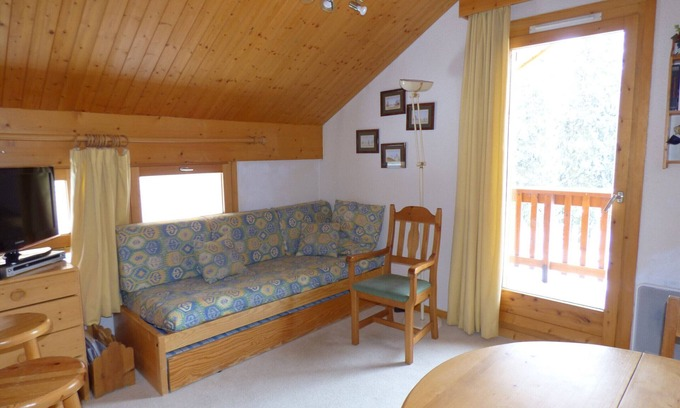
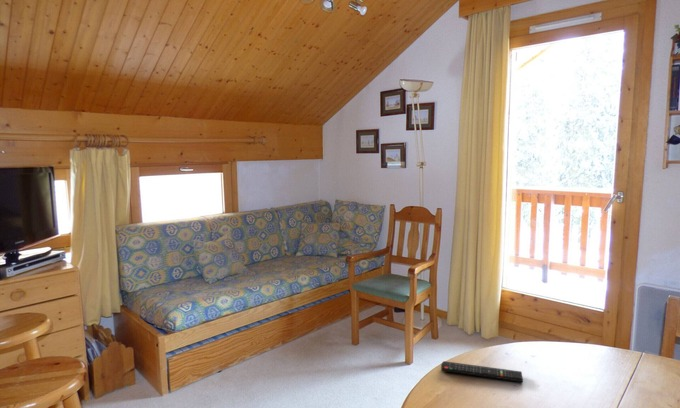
+ remote control [440,360,524,383]
